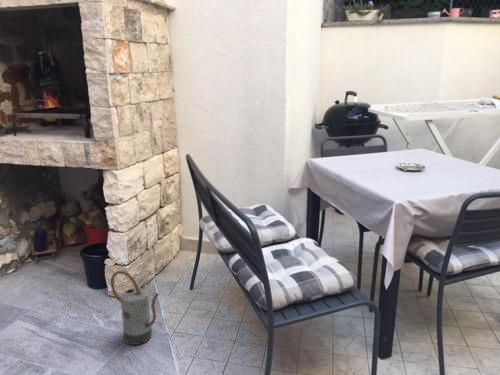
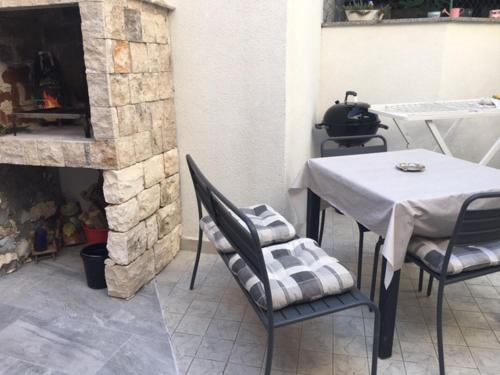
- watering can [110,270,160,346]
